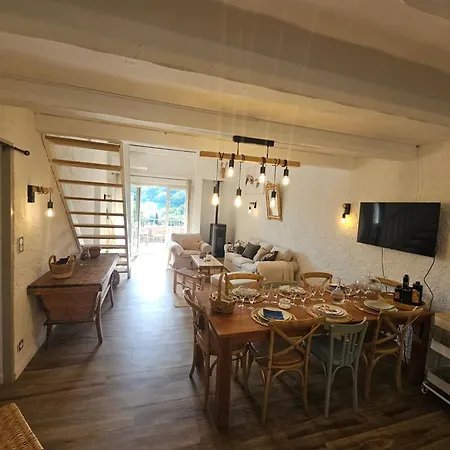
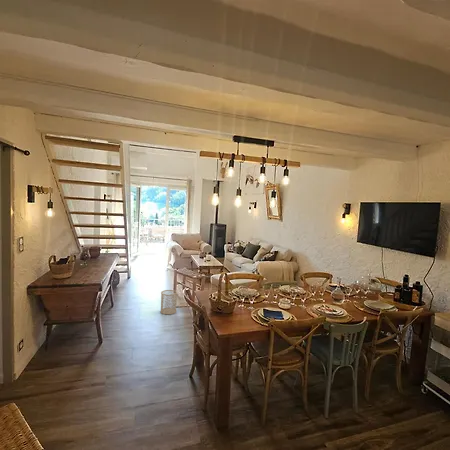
+ wastebasket [160,289,178,315]
